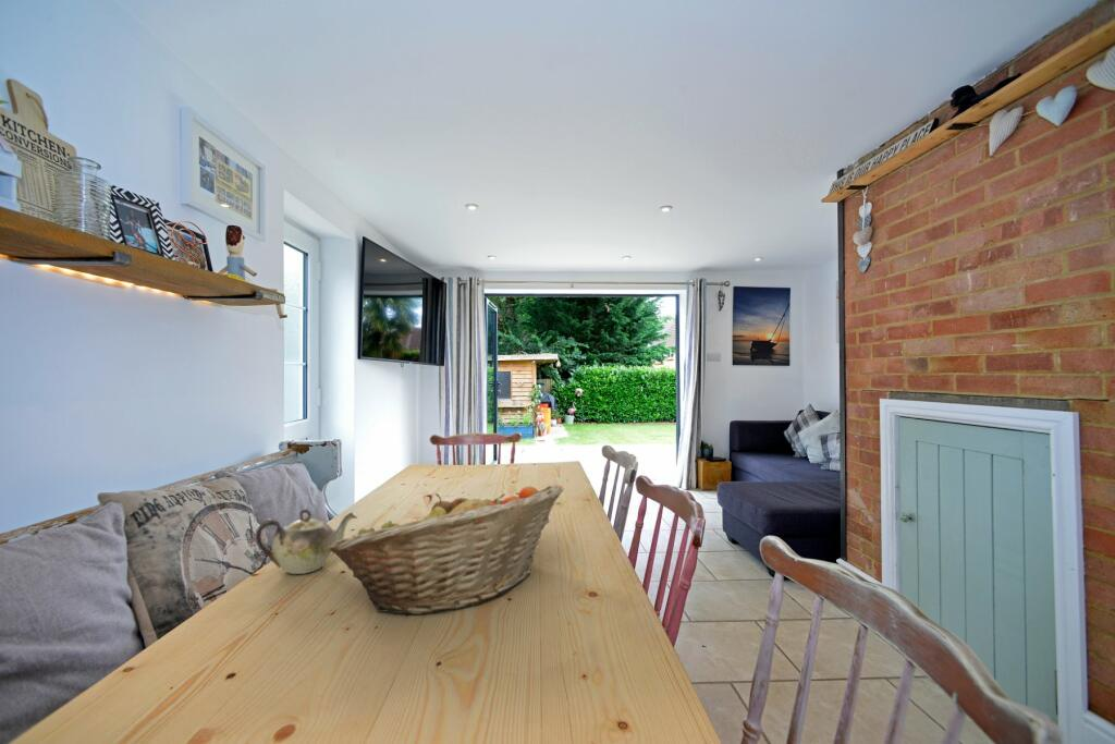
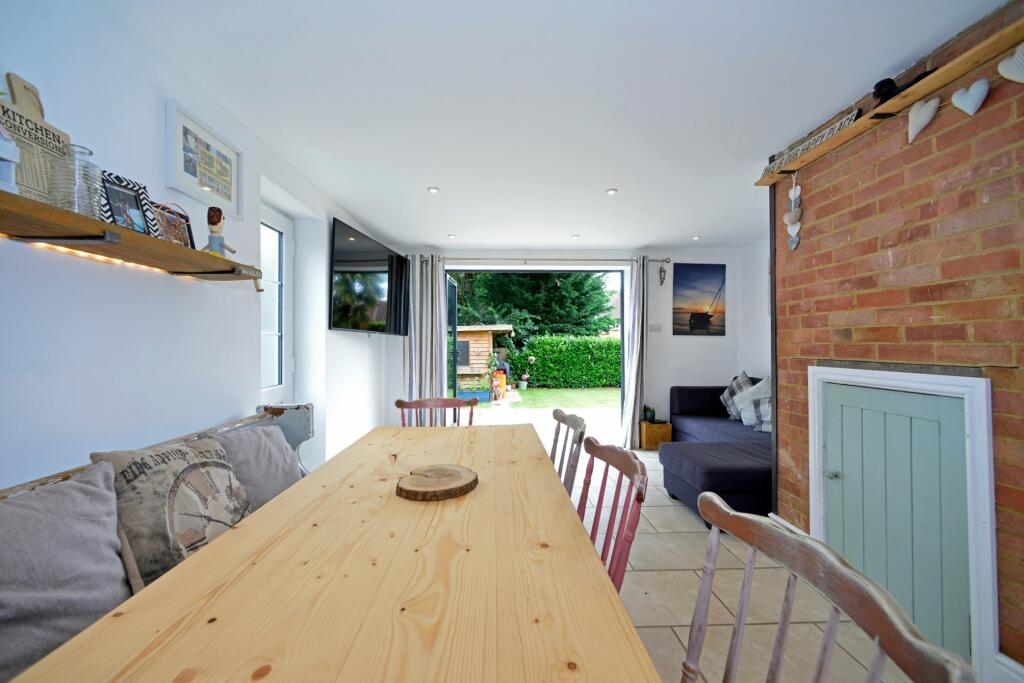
- fruit basket [329,484,564,615]
- teapot [255,508,358,575]
